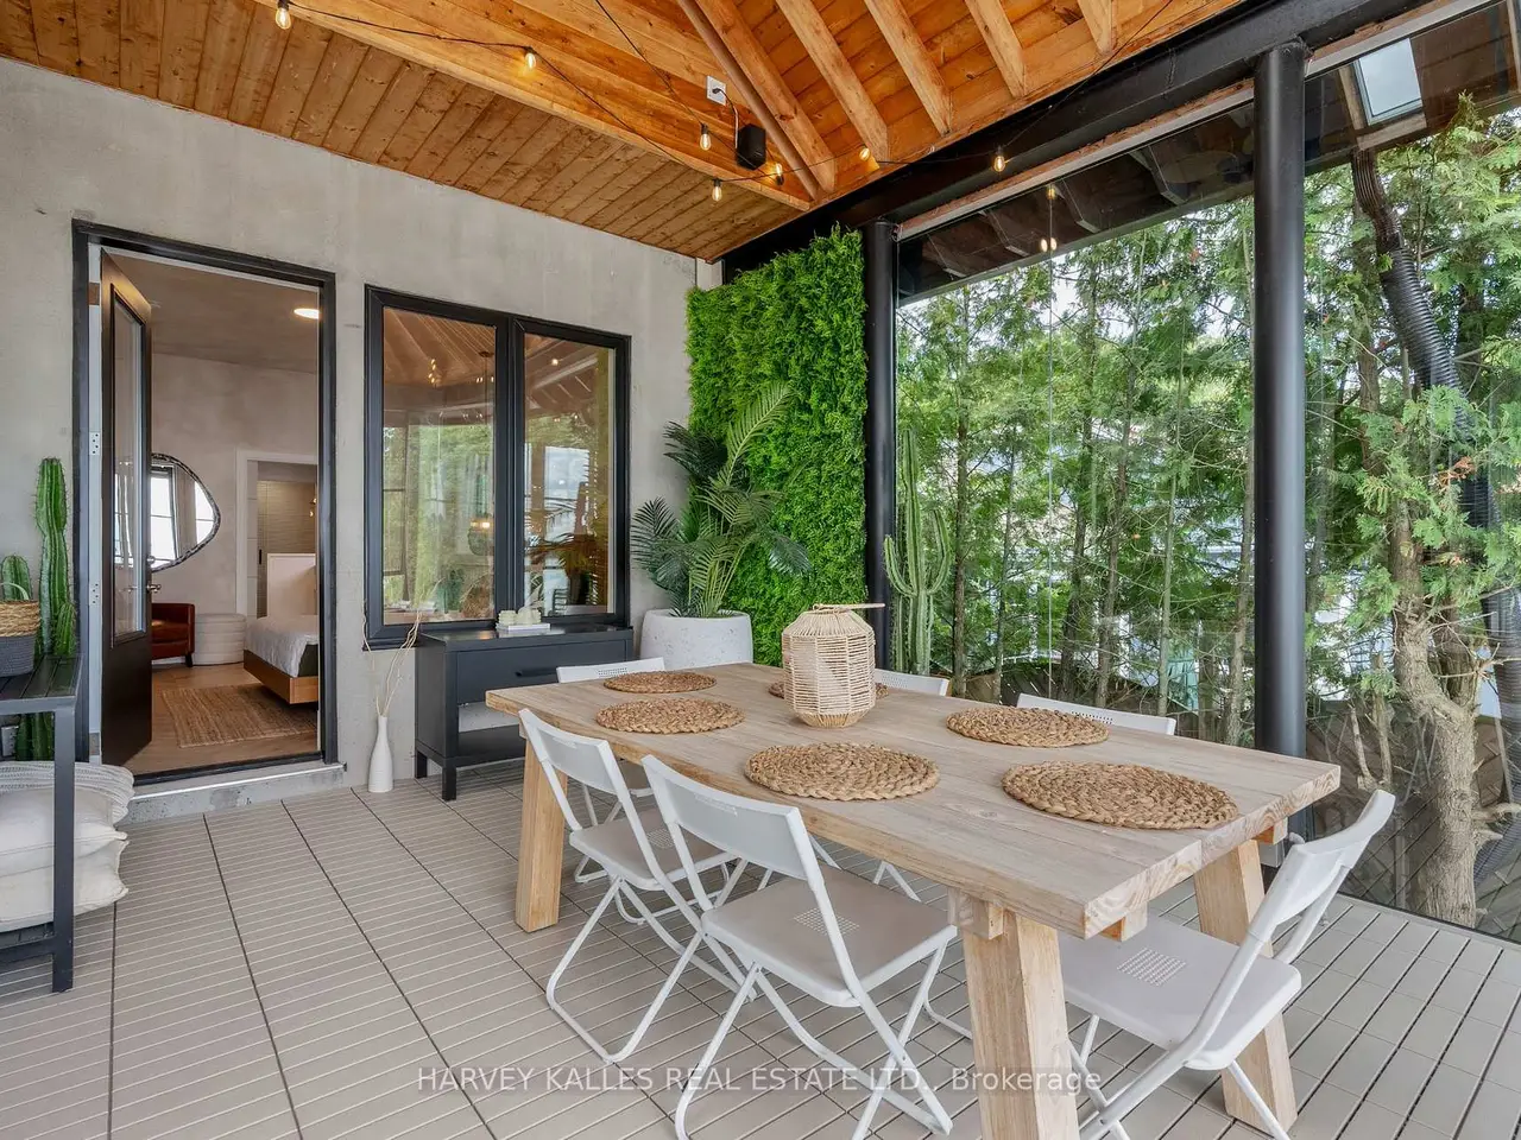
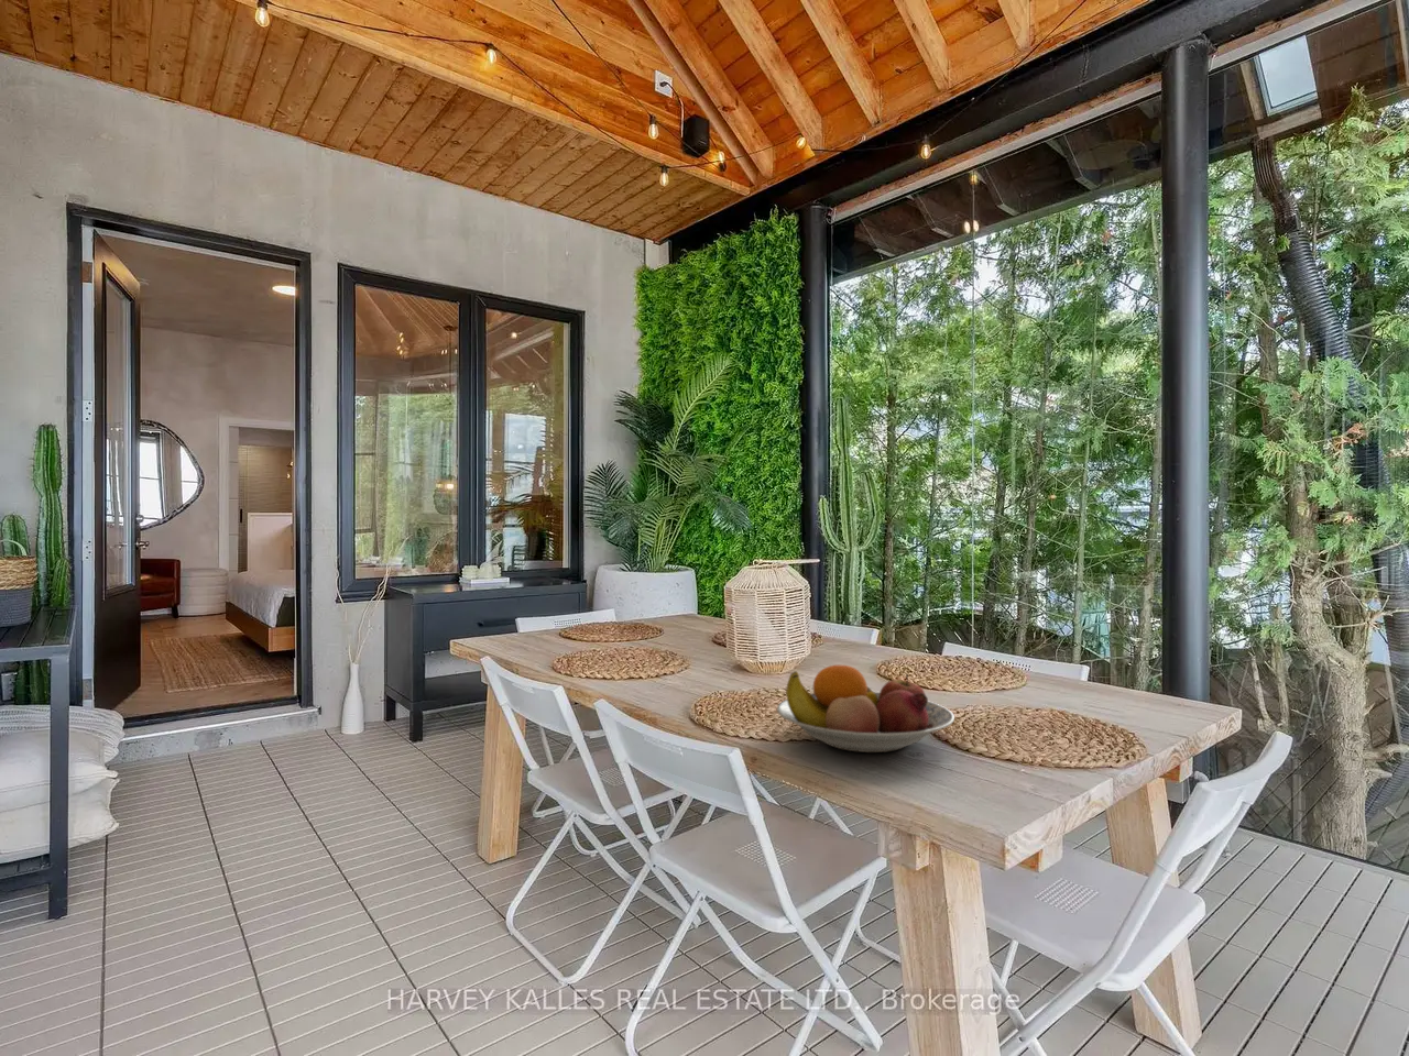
+ fruit bowl [776,664,955,753]
